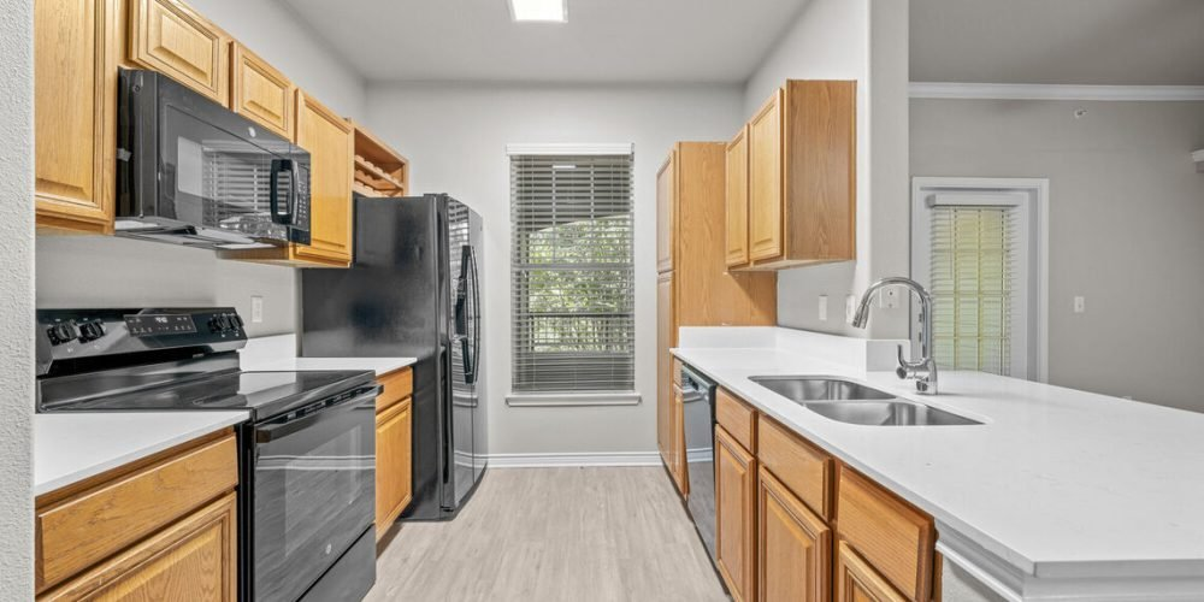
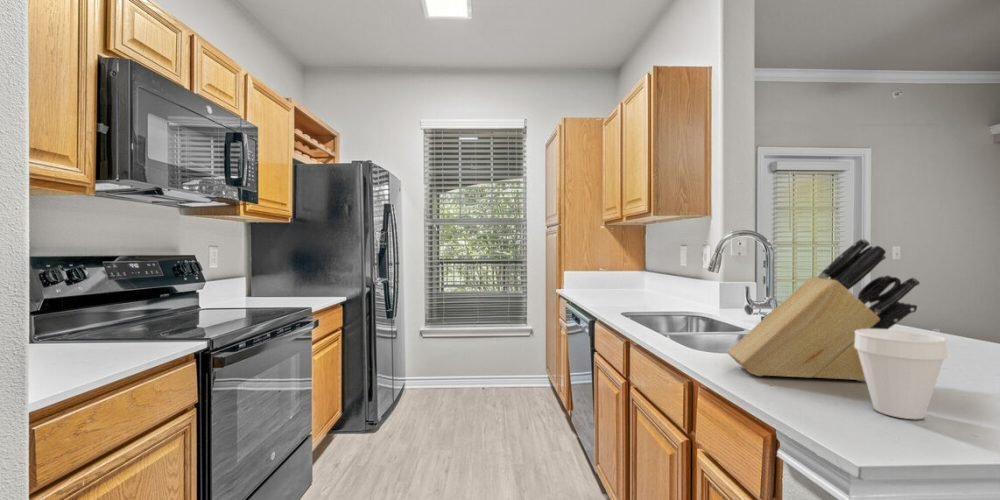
+ cup [854,329,948,420]
+ knife block [726,237,921,382]
